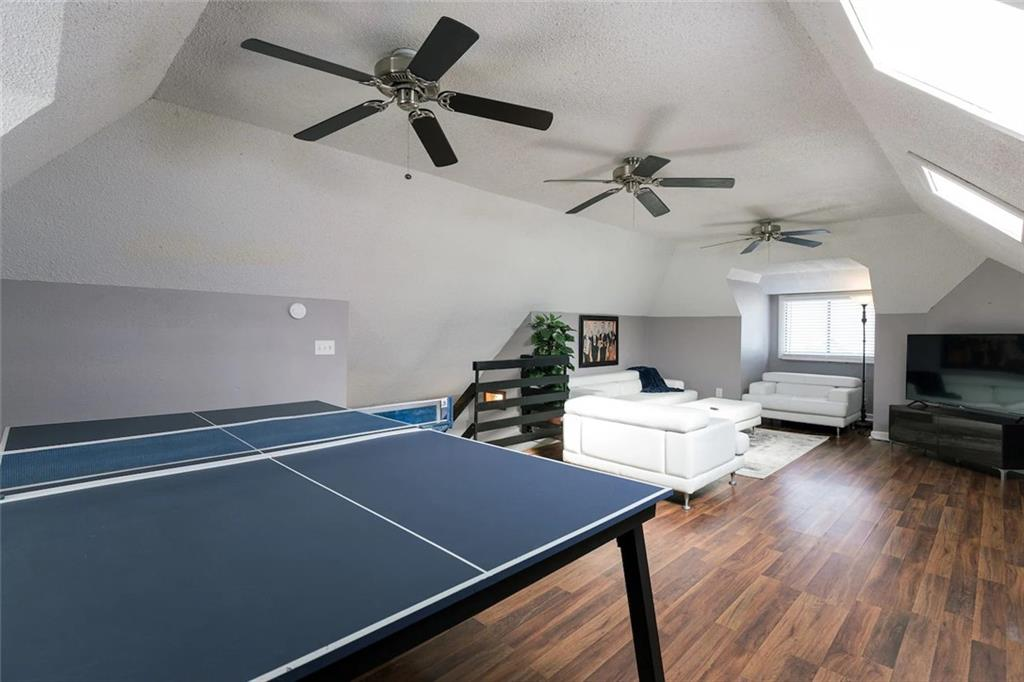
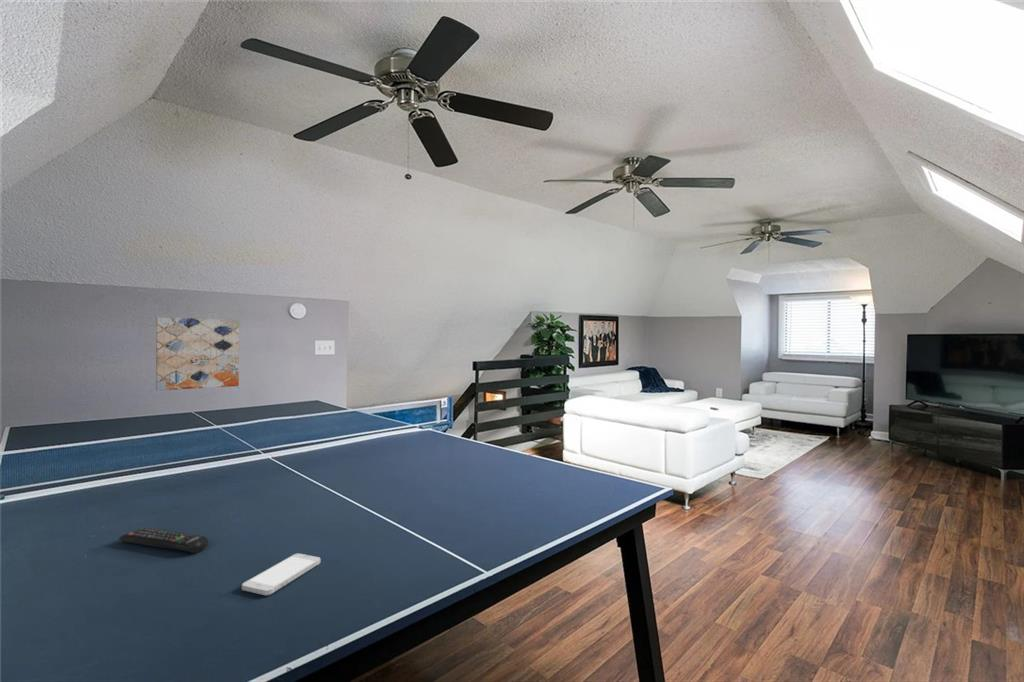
+ remote control [118,526,210,554]
+ wall art [155,316,240,392]
+ smartphone [241,553,322,596]
